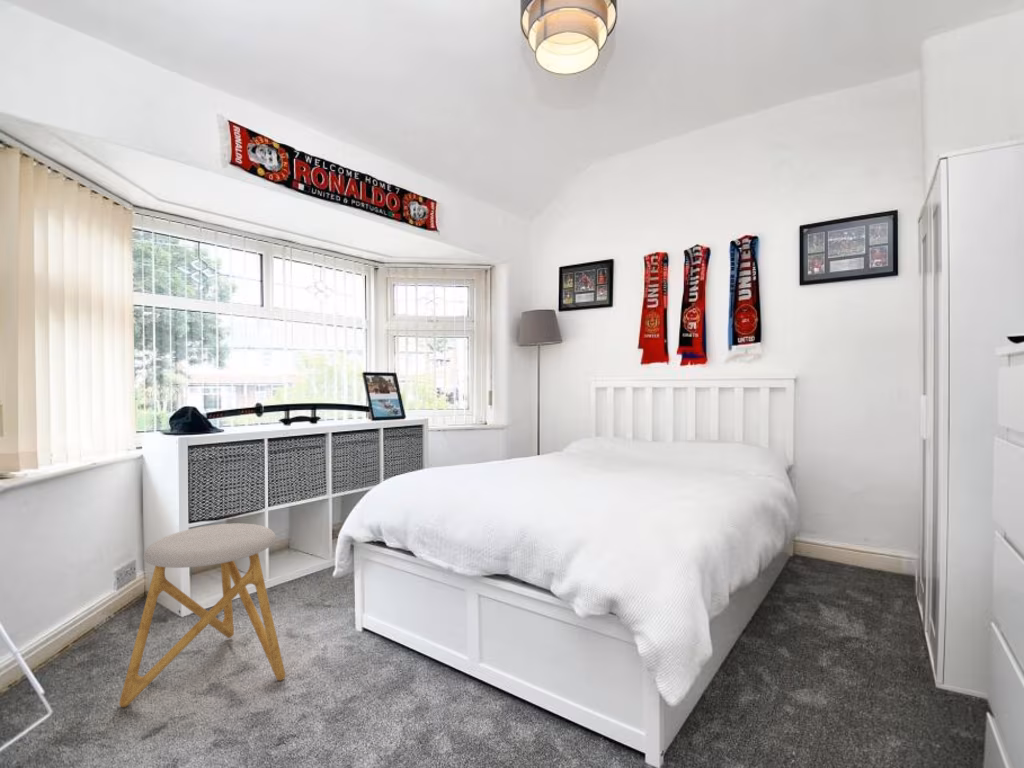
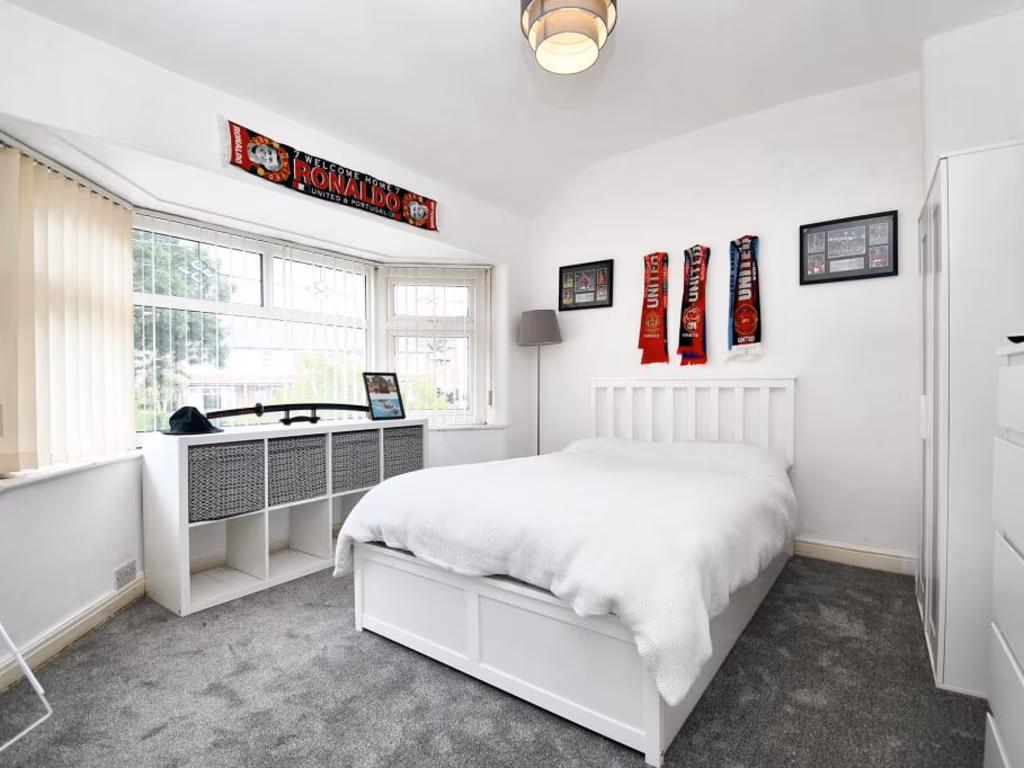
- stool [118,522,286,708]
